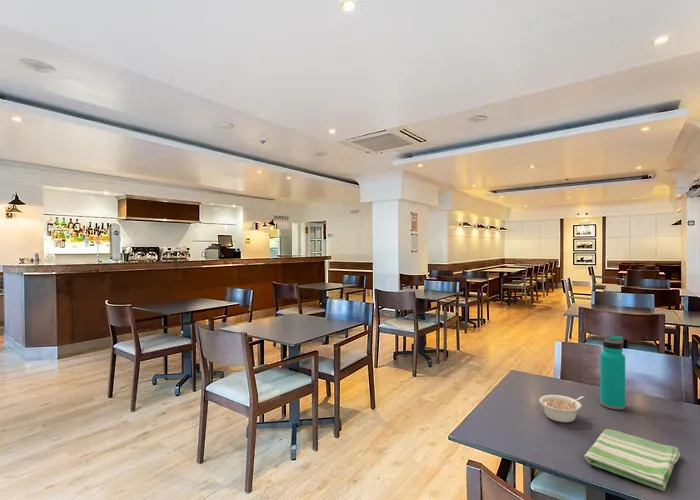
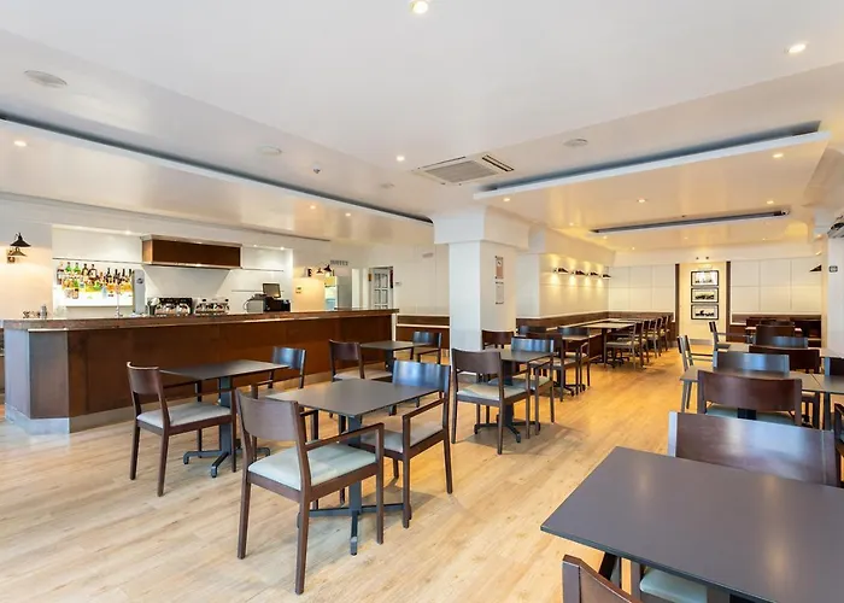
- dish towel [583,428,681,492]
- water bottle [599,334,626,411]
- legume [538,394,585,423]
